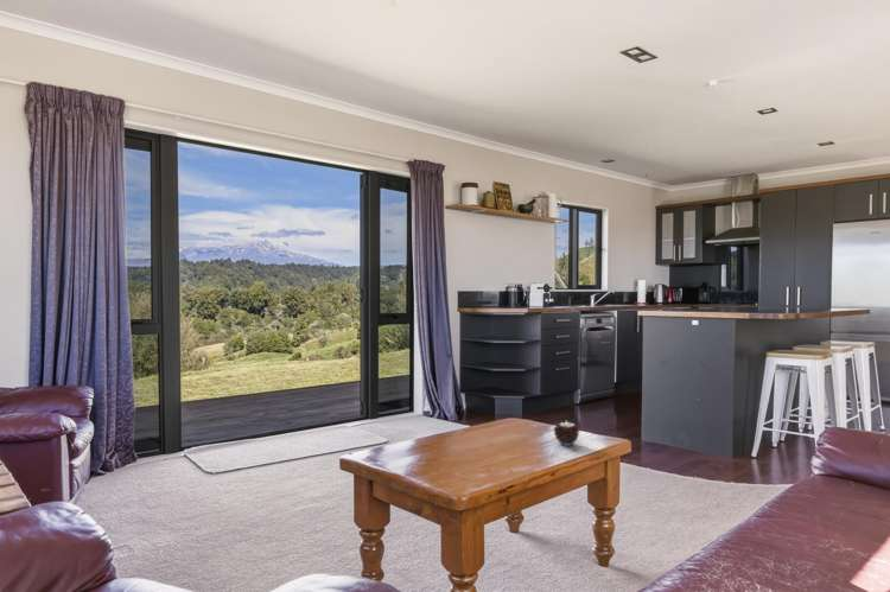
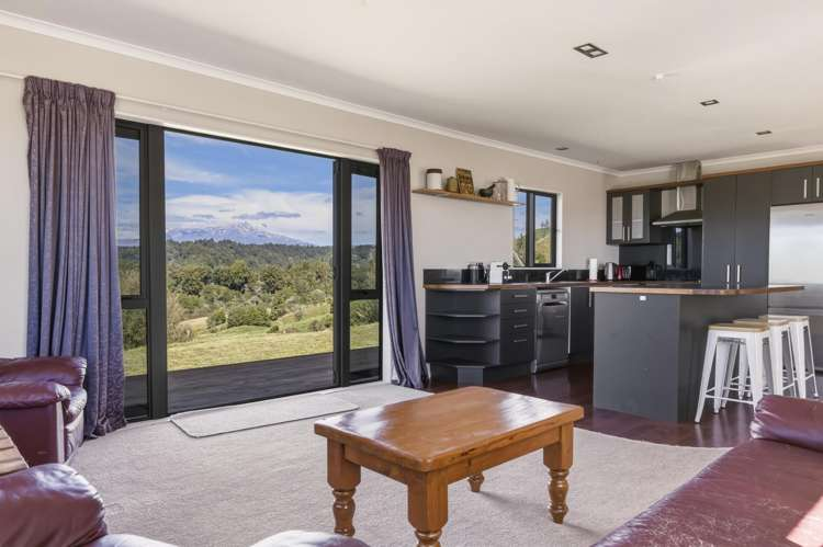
- candle [552,419,581,447]
